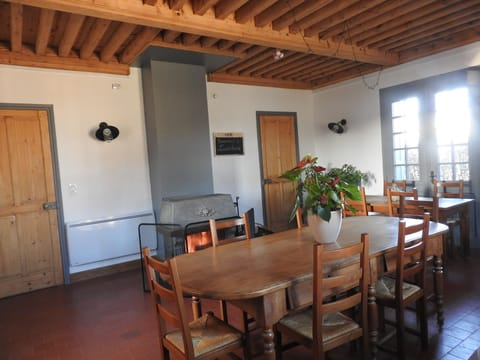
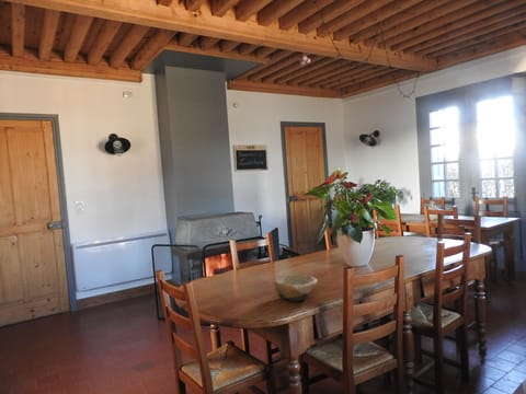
+ bowl [273,275,318,302]
